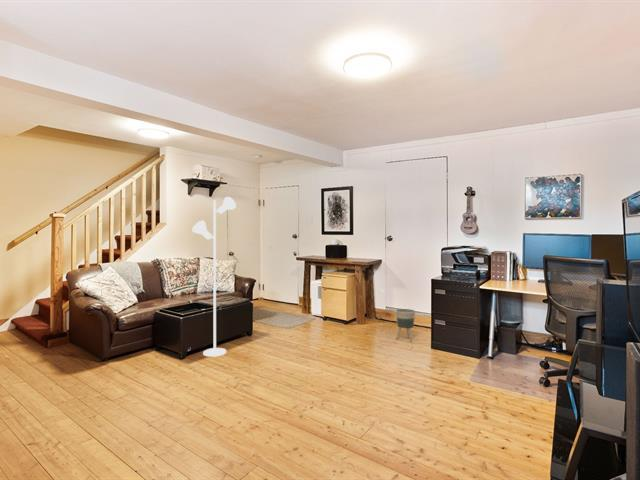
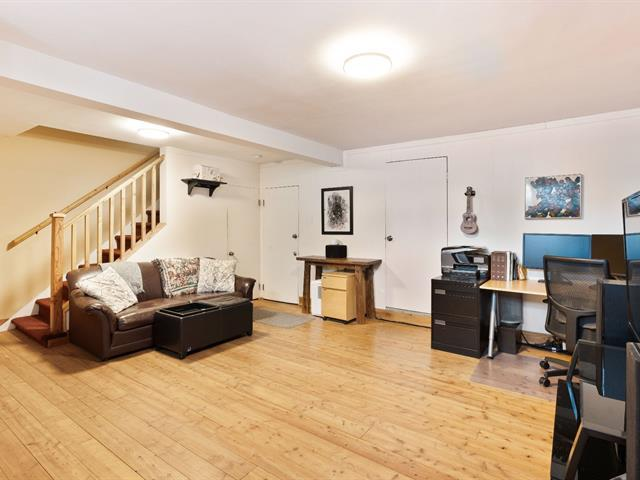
- floor lamp [191,196,237,358]
- planter [395,308,416,343]
